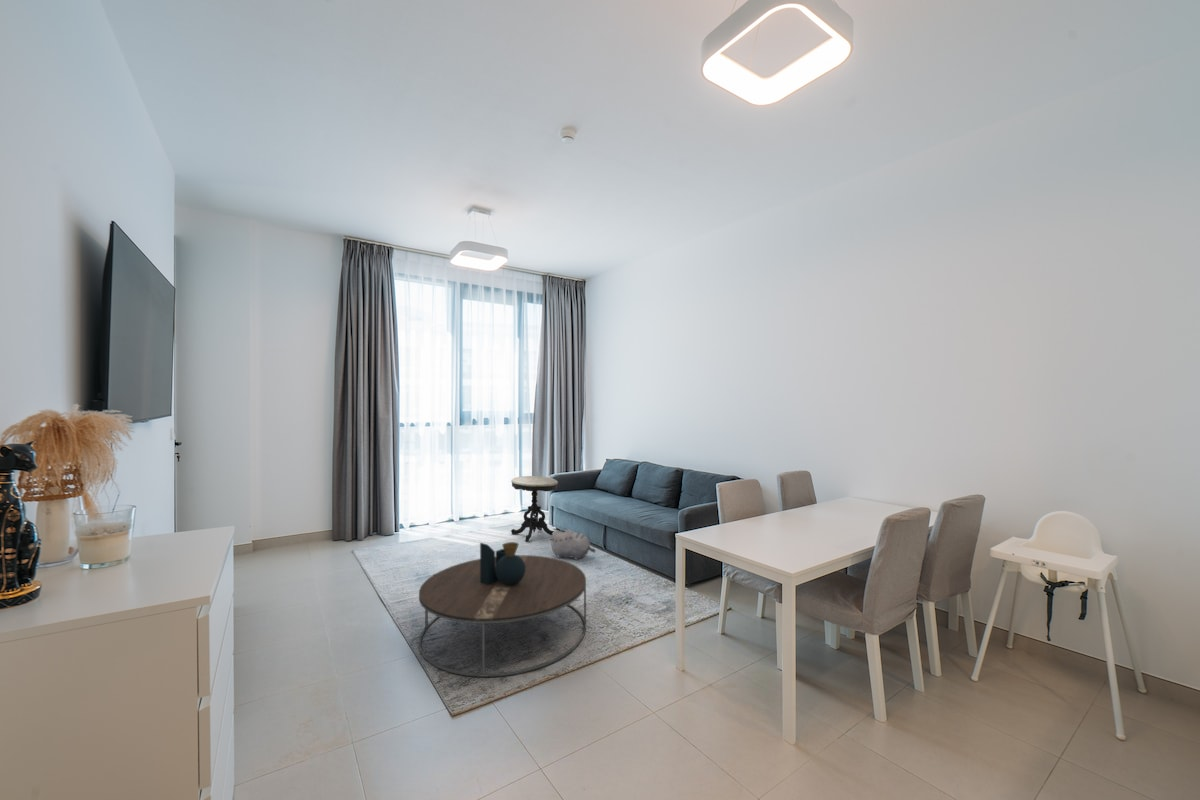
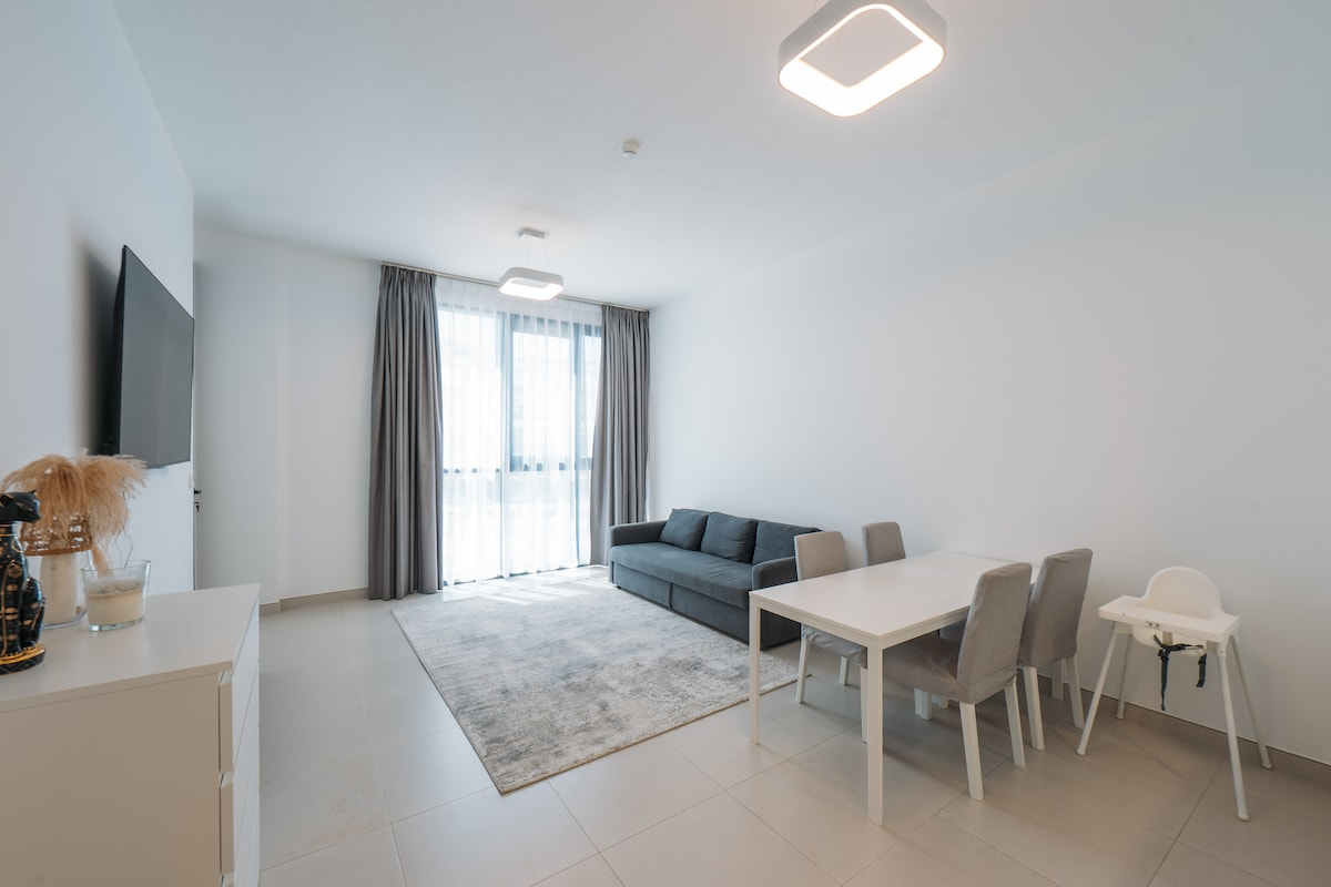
- plush toy [549,529,597,561]
- coffee table [418,541,587,678]
- side table [510,475,559,543]
